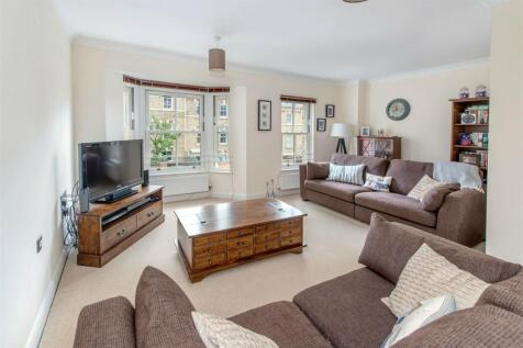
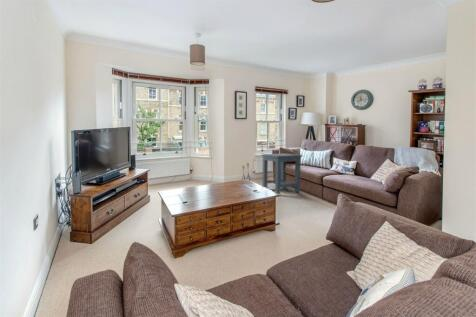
+ side table [261,153,303,195]
